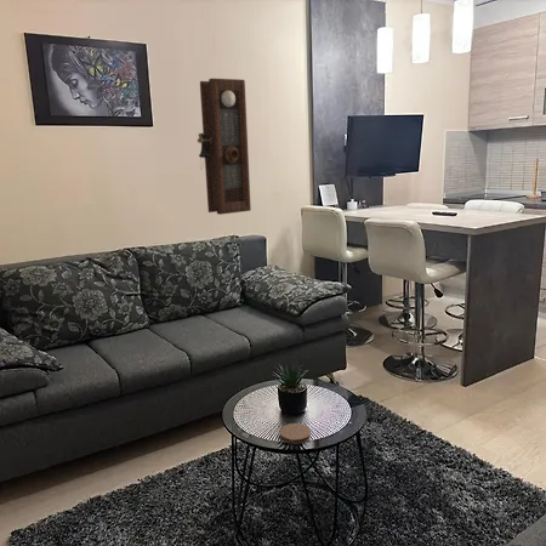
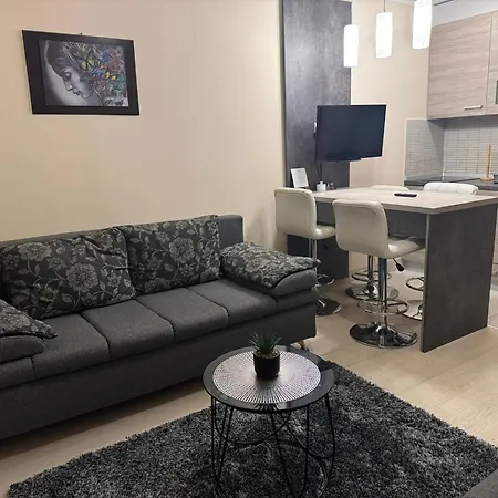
- coaster [279,422,312,445]
- pendulum clock [197,78,252,216]
